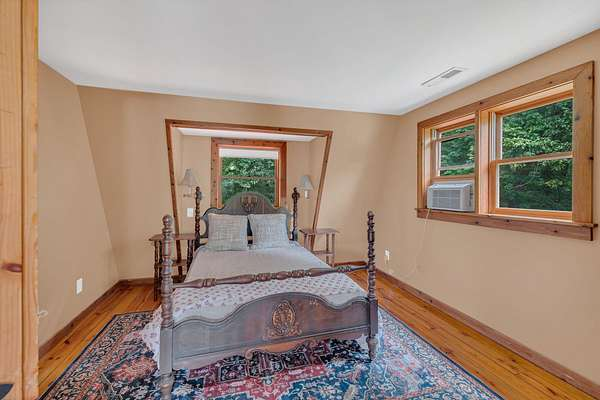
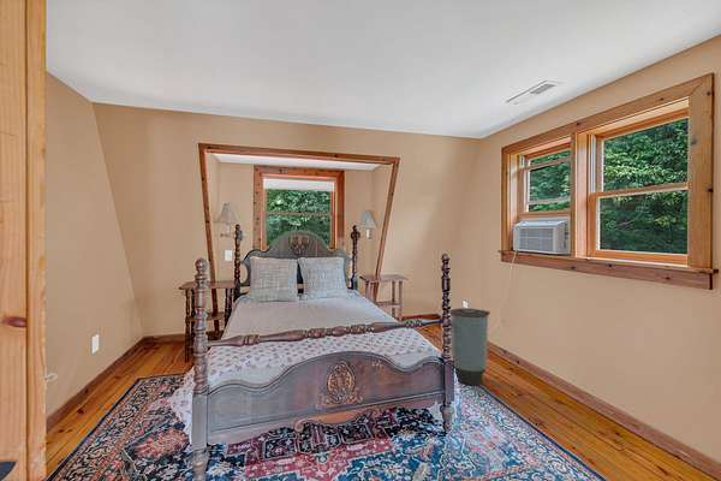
+ trash can [440,307,491,386]
